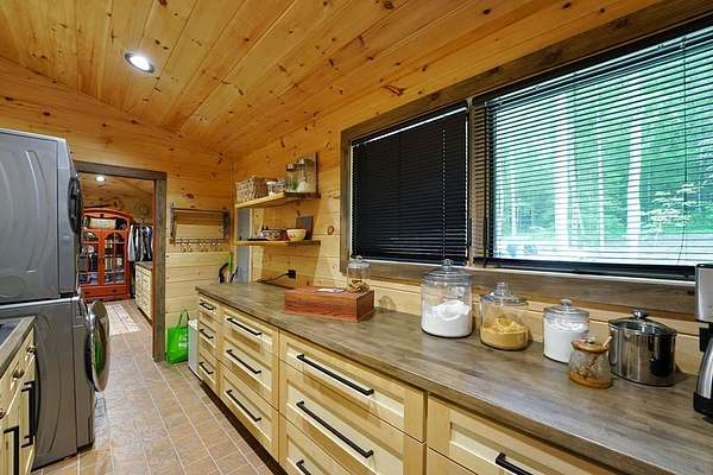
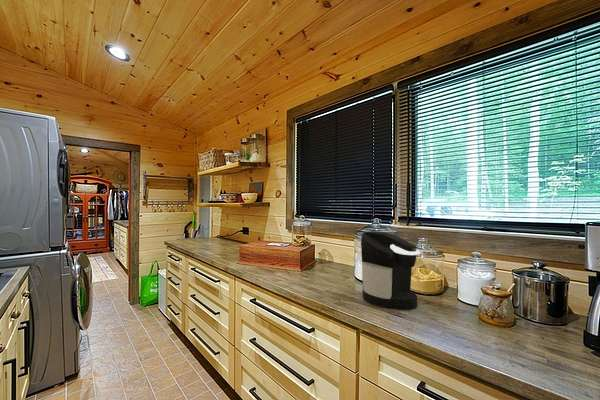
+ coffee maker [360,230,421,310]
